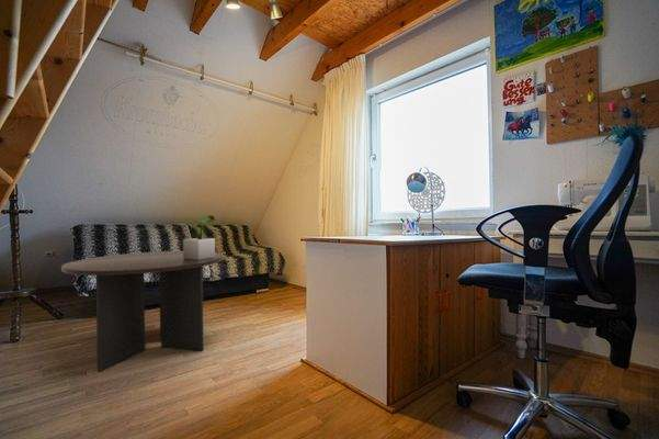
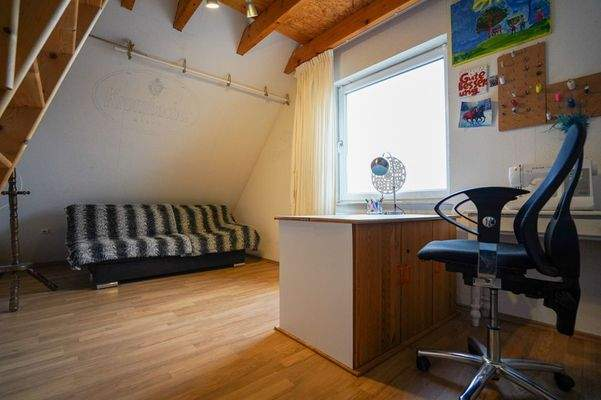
- coffee table [60,250,225,373]
- potted plant [171,214,224,260]
